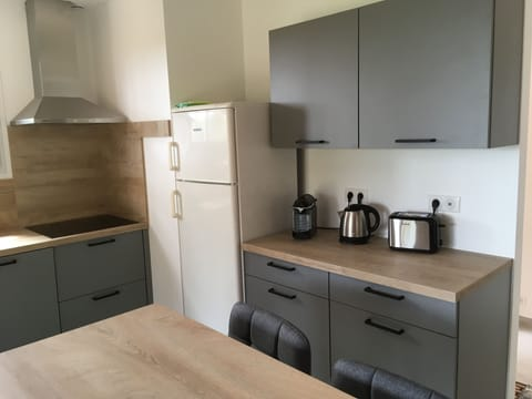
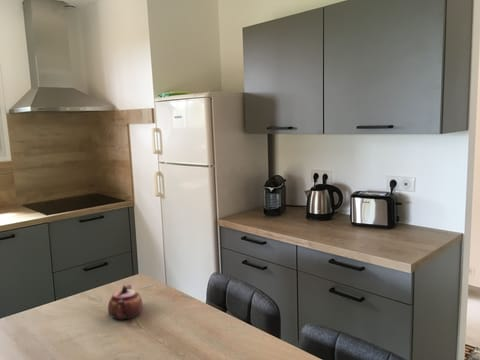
+ teapot [107,284,144,320]
